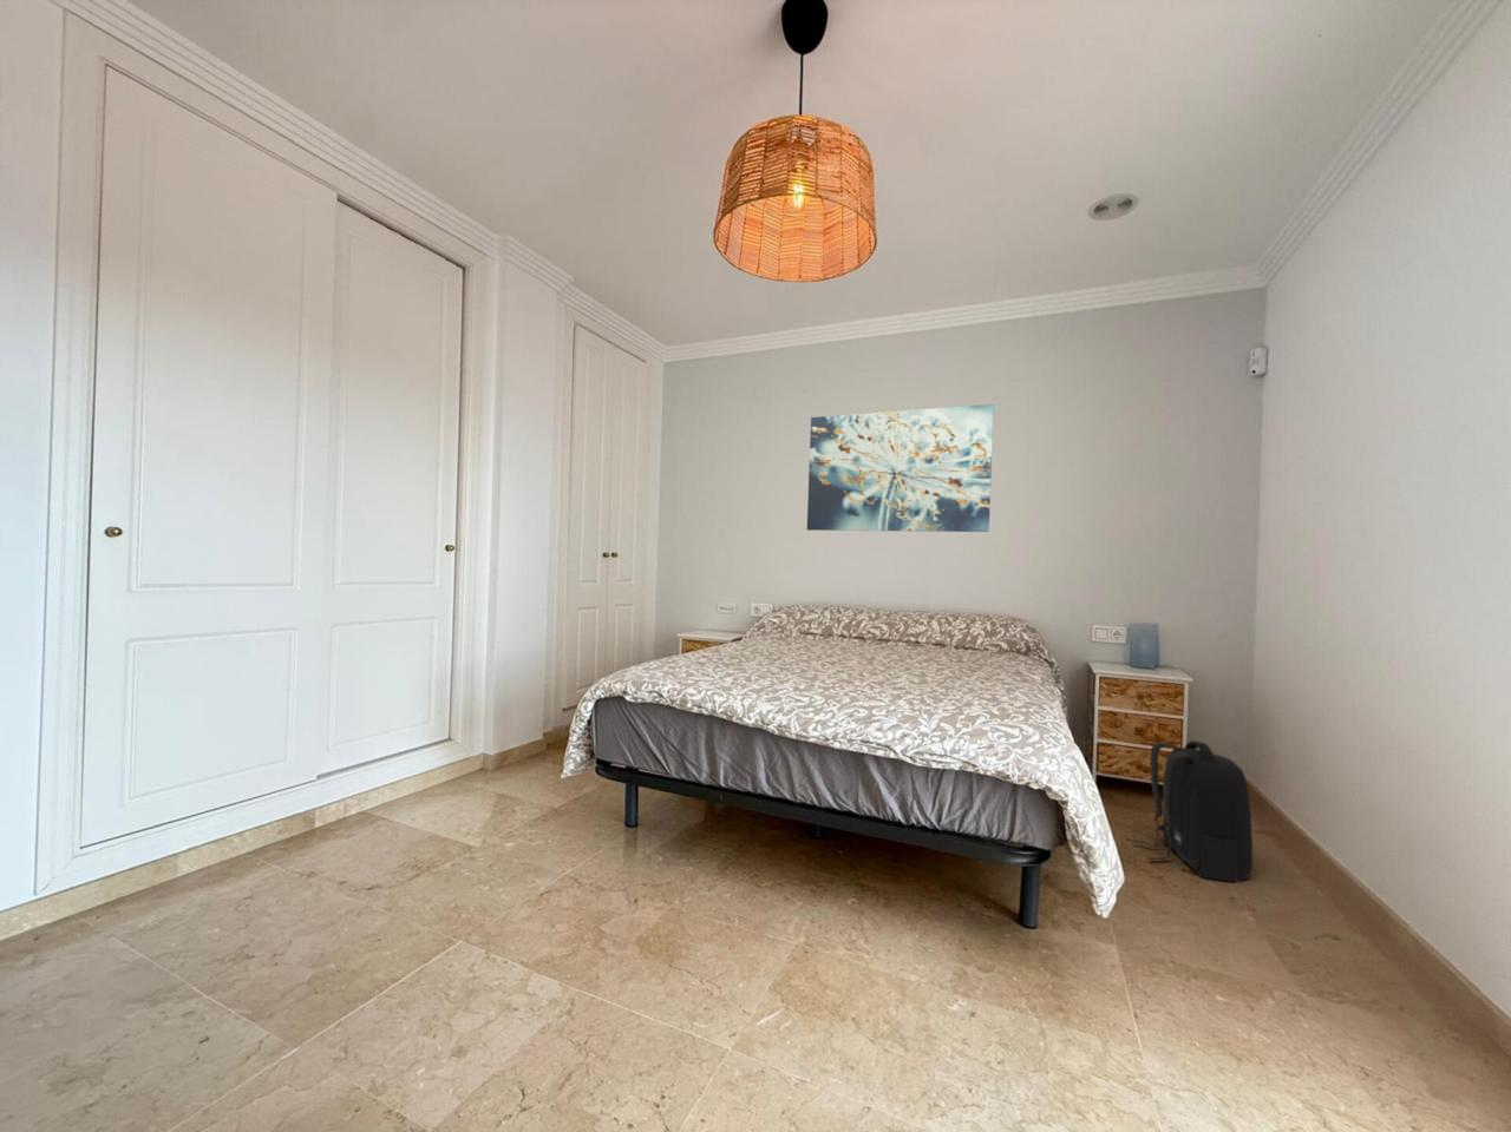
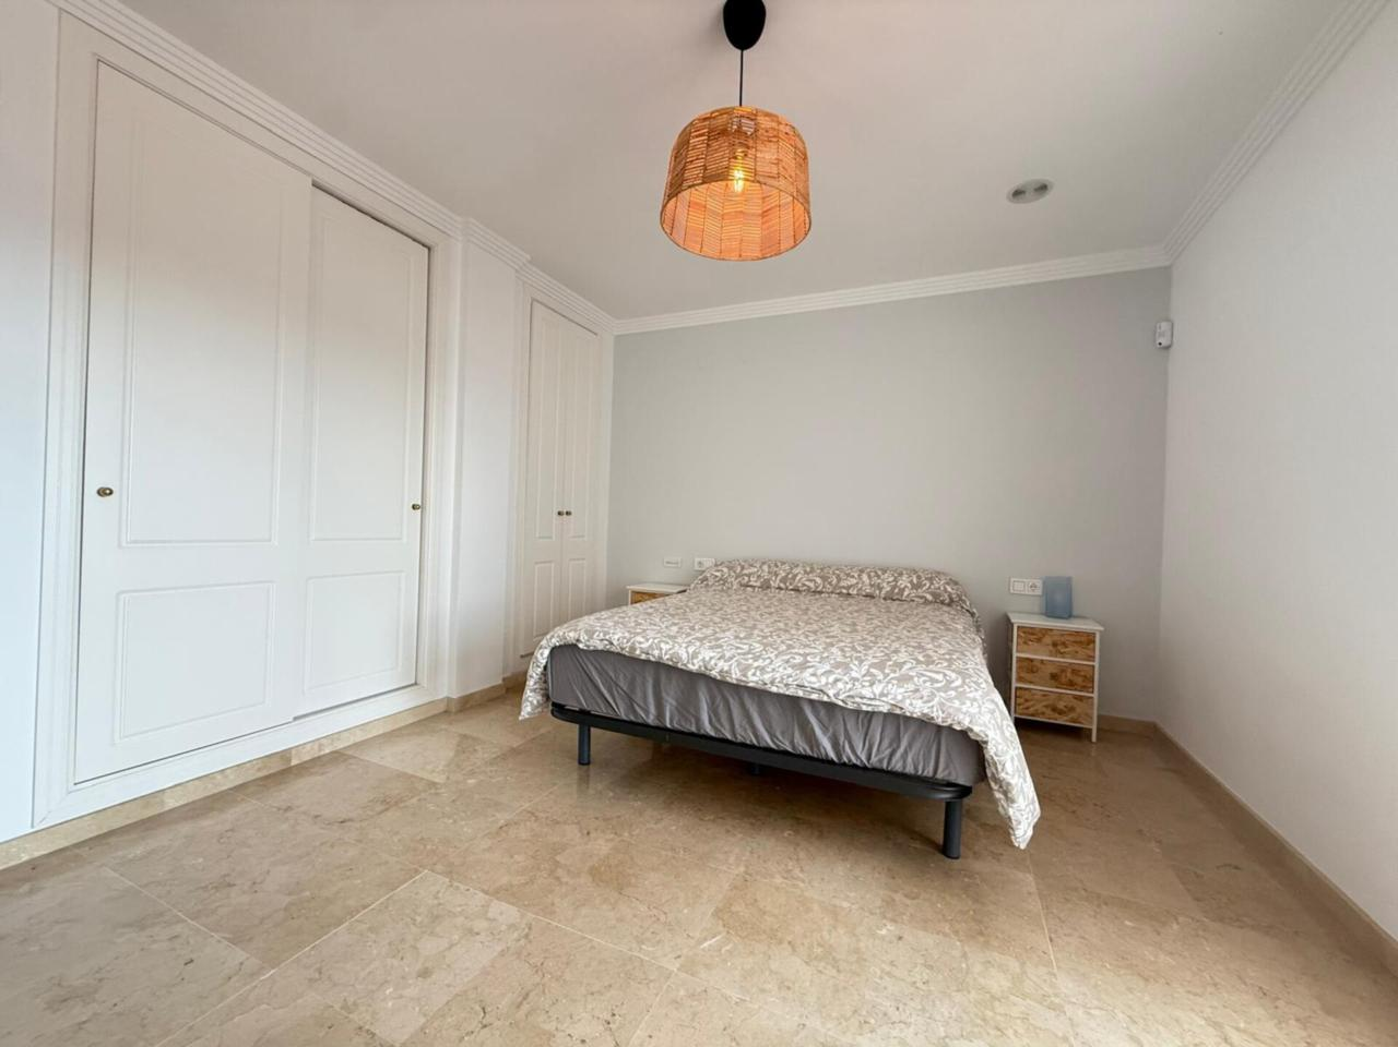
- backpack [1133,740,1254,883]
- wall art [807,403,995,533]
